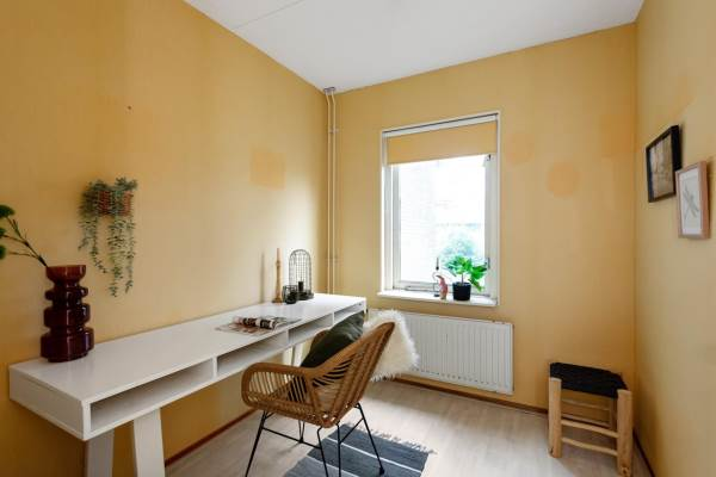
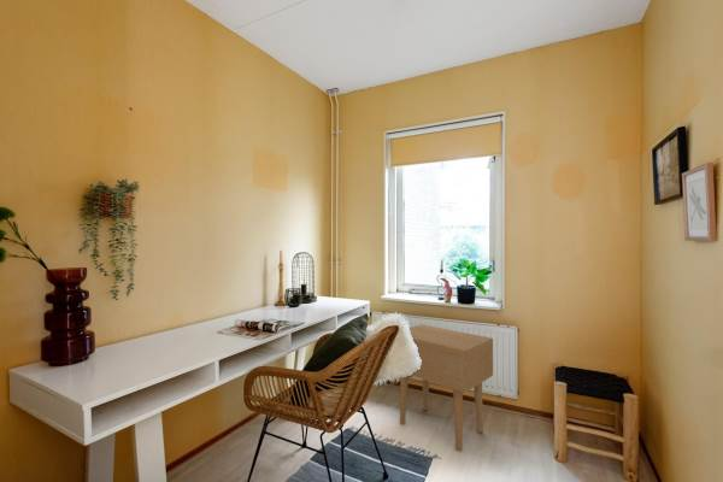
+ side table [399,323,494,452]
